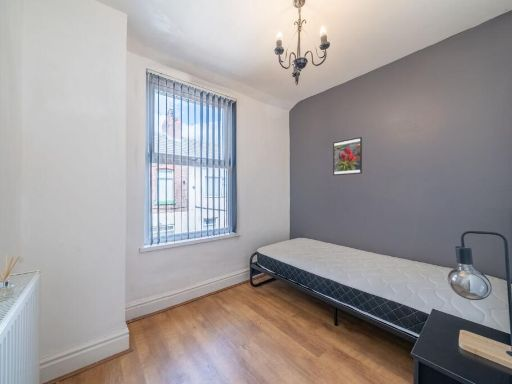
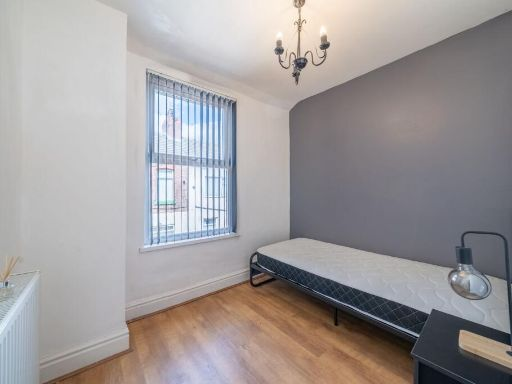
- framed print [332,136,363,176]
